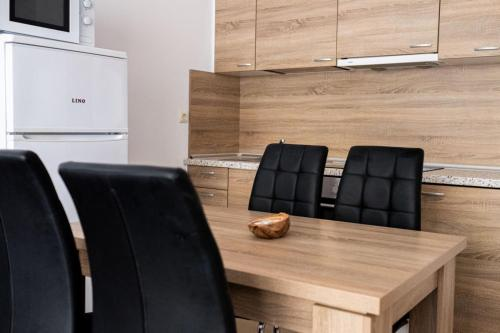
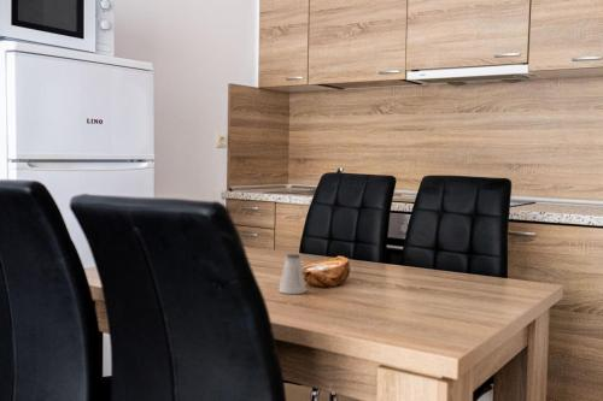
+ saltshaker [277,253,308,295]
